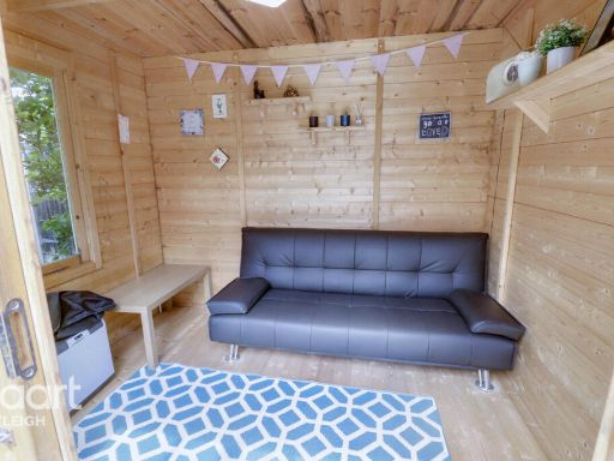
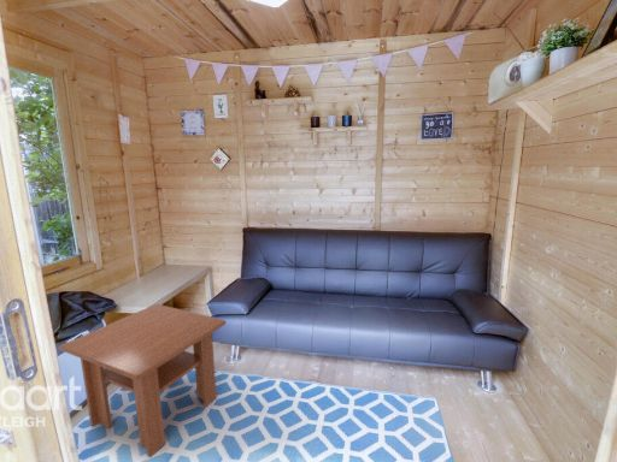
+ coffee table [58,303,227,458]
